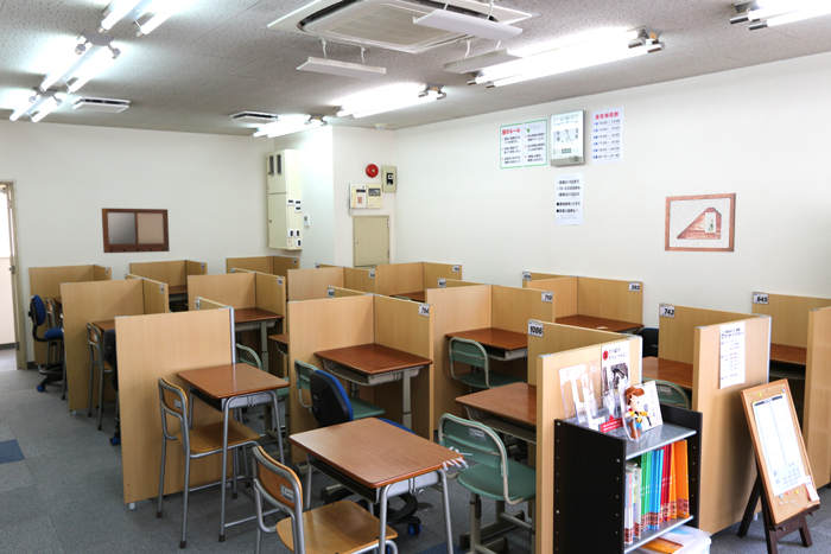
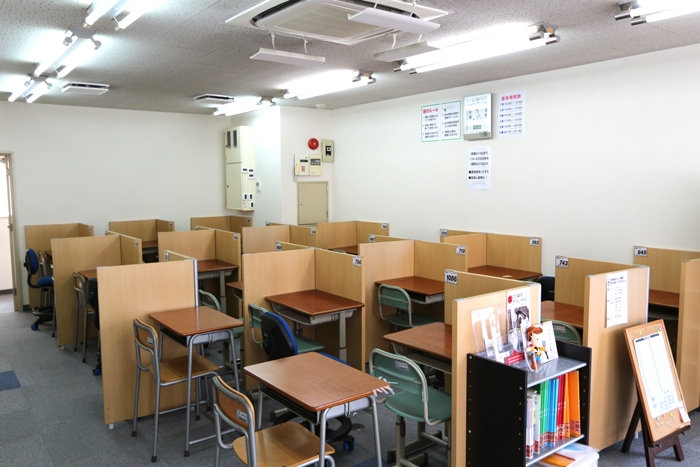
- writing board [101,206,171,254]
- picture frame [664,192,737,254]
